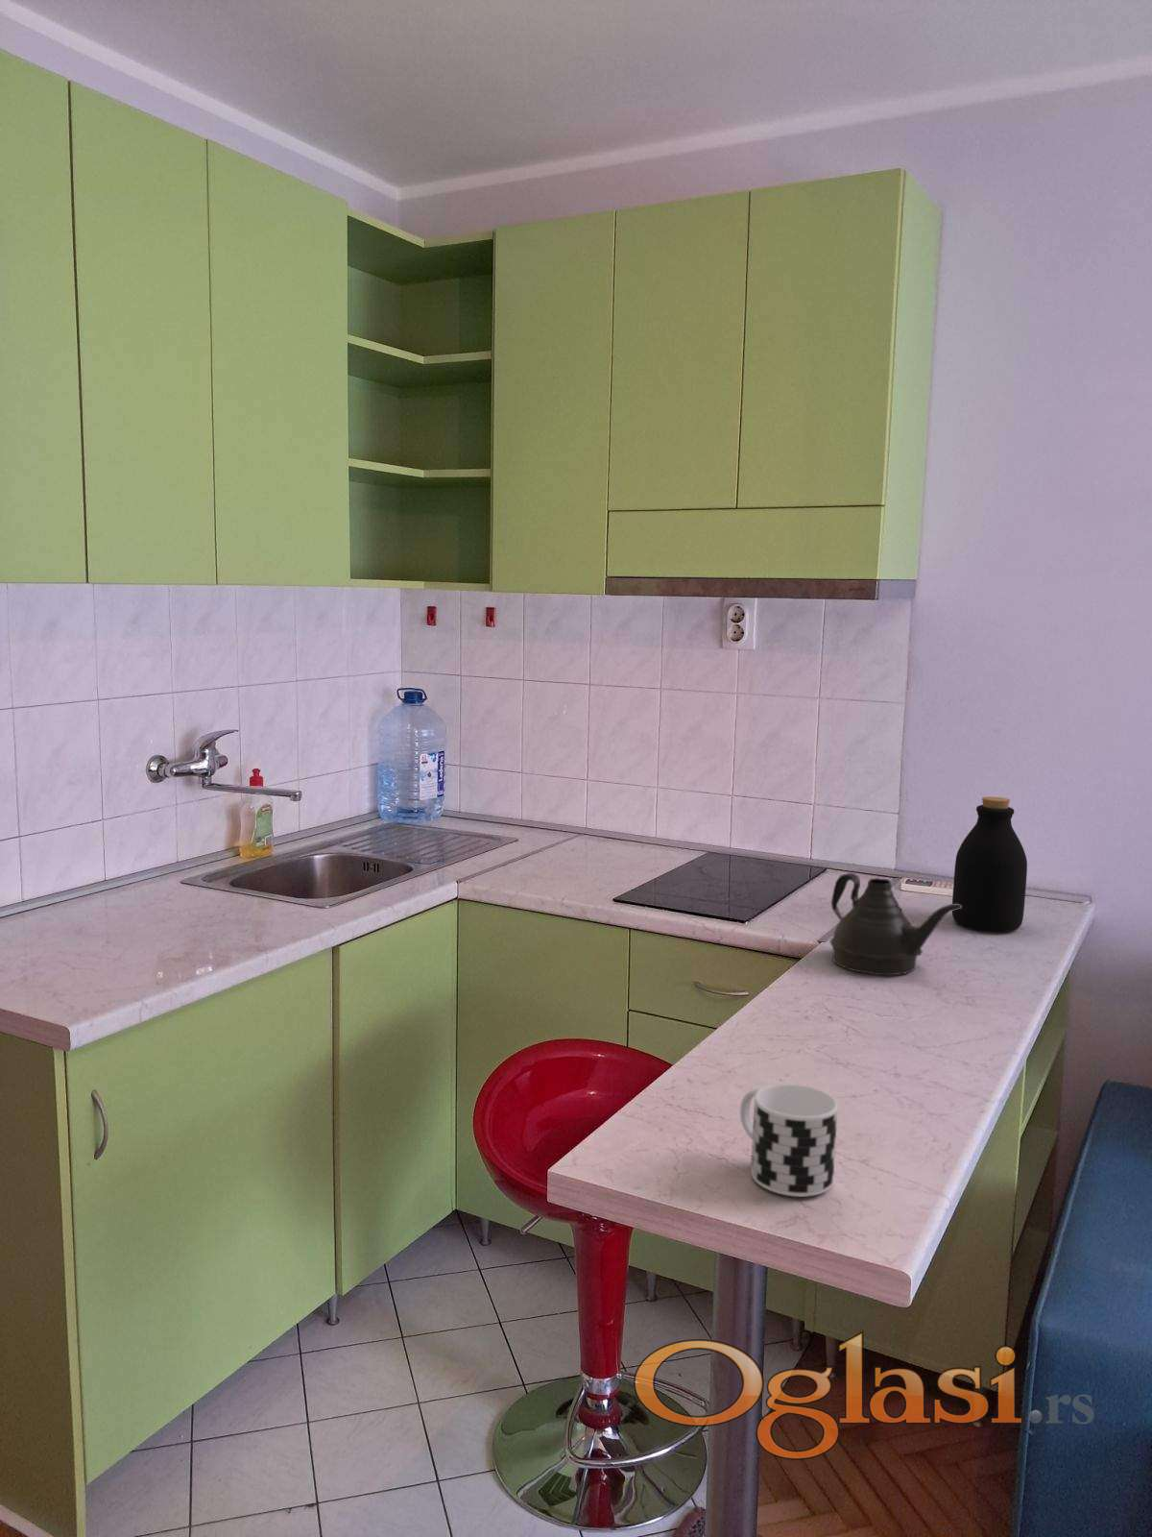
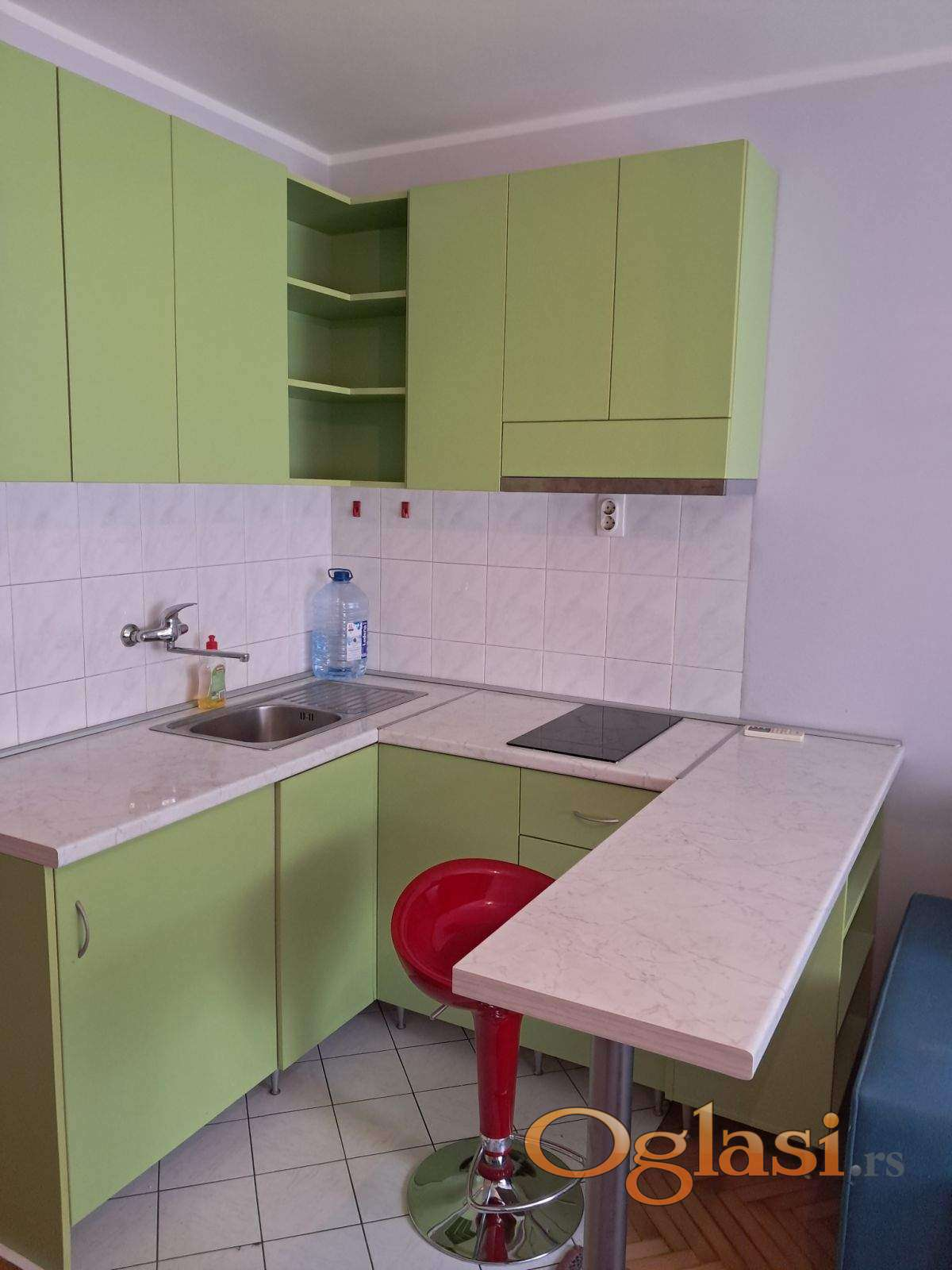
- bottle [951,795,1029,933]
- cup [739,1083,839,1198]
- teapot [829,873,962,975]
